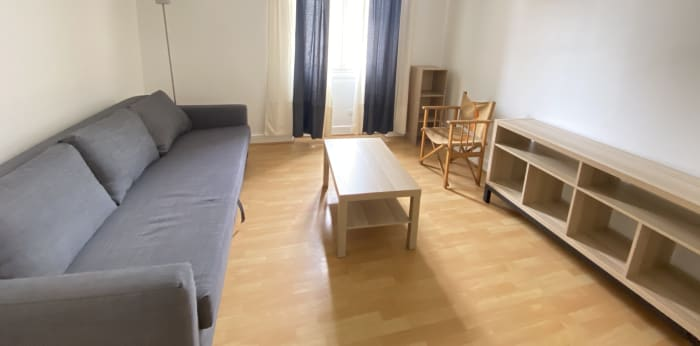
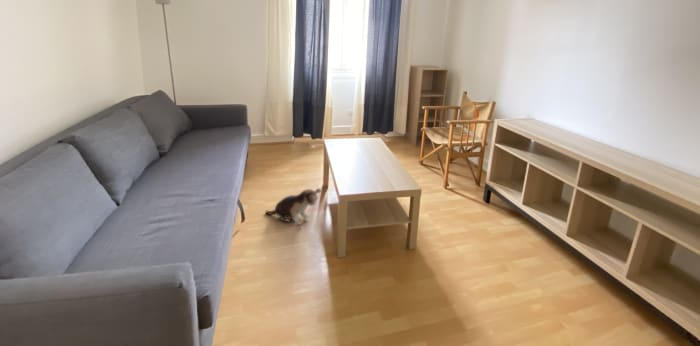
+ plush toy [264,187,322,225]
